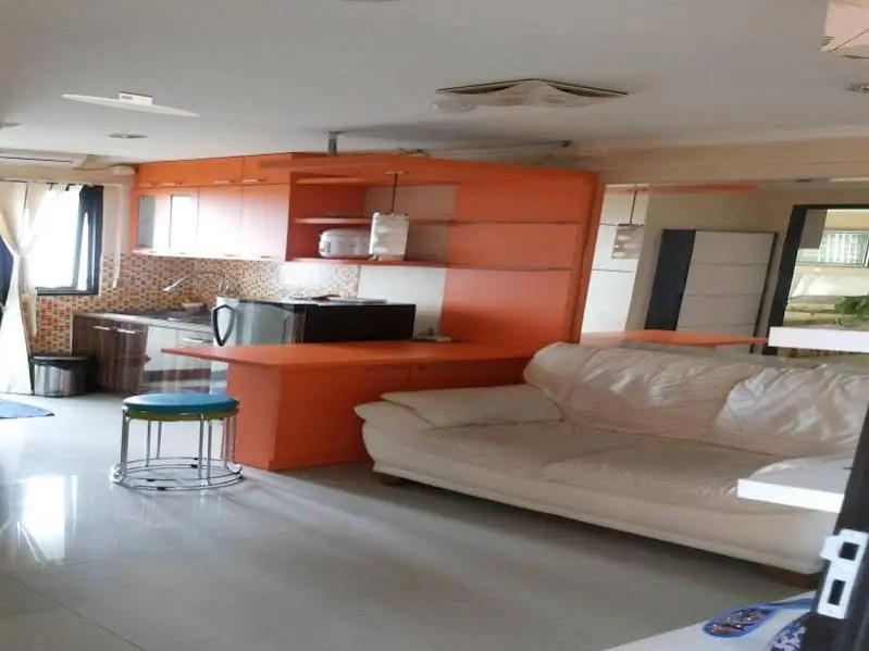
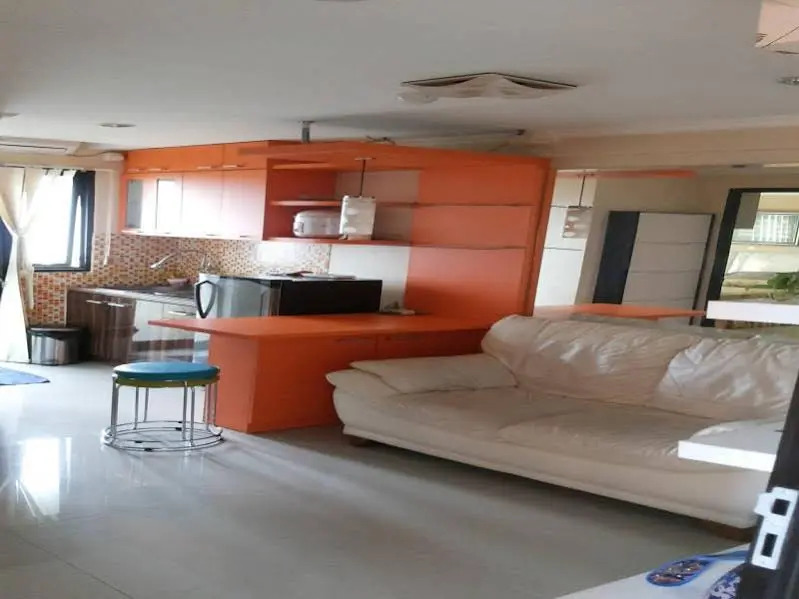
- ceiling light [61,90,202,117]
